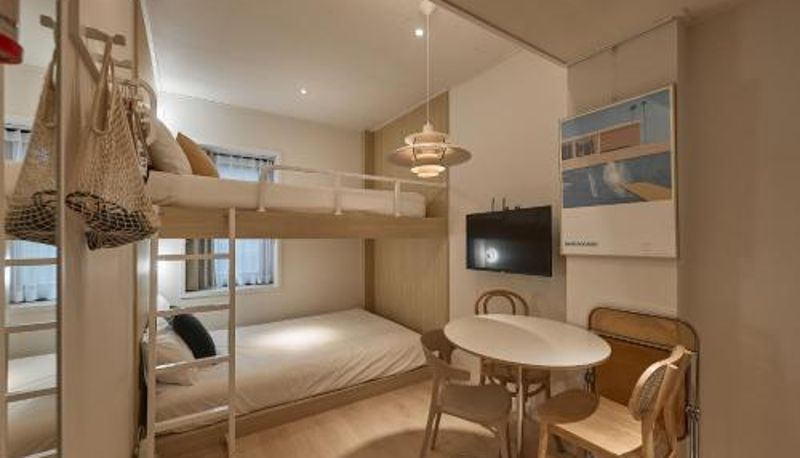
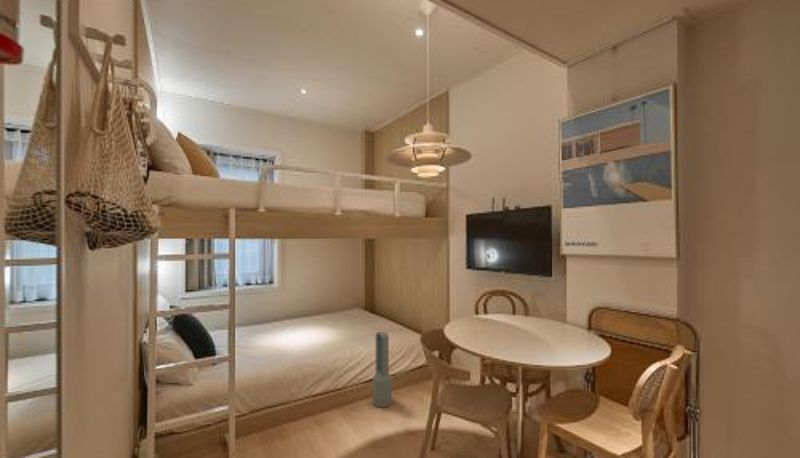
+ air purifier [372,330,393,408]
